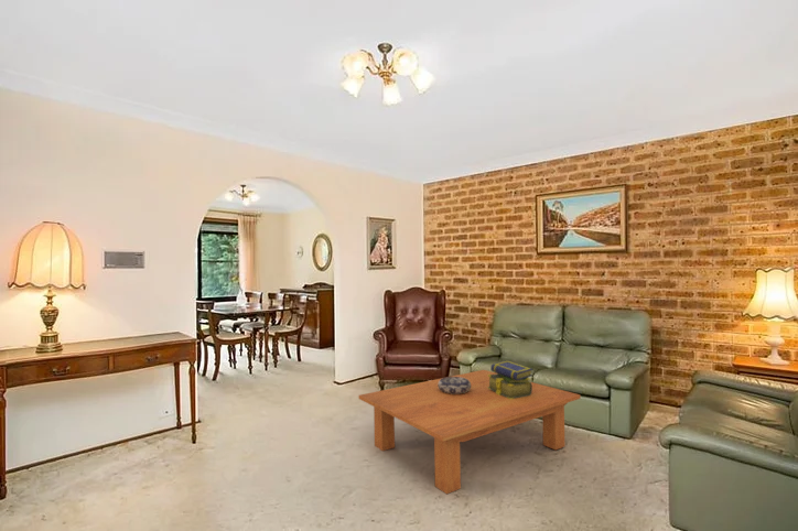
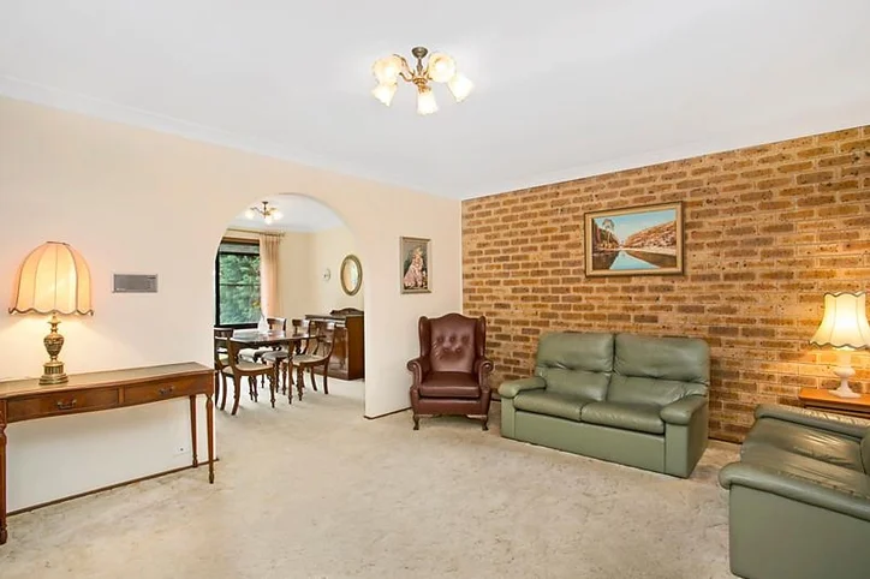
- coffee table [358,369,582,496]
- stack of books [487,359,533,399]
- decorative bowl [438,376,471,394]
